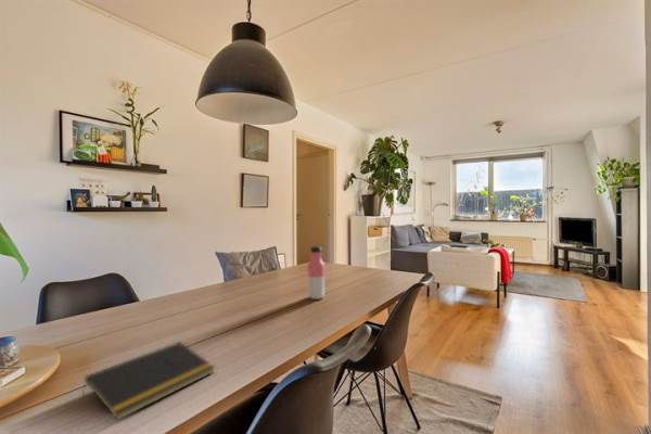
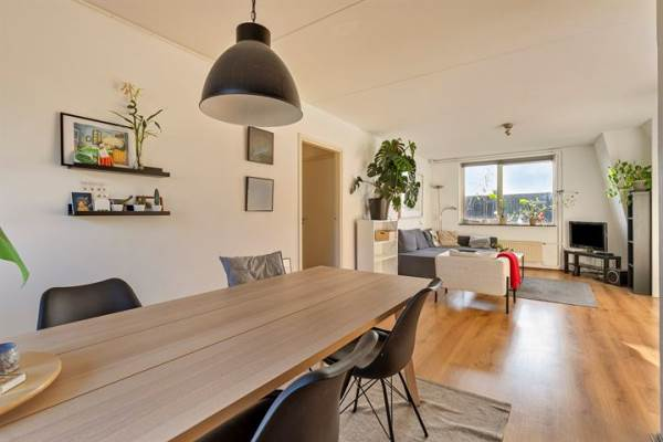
- notepad [80,341,216,421]
- water bottle [306,245,326,301]
